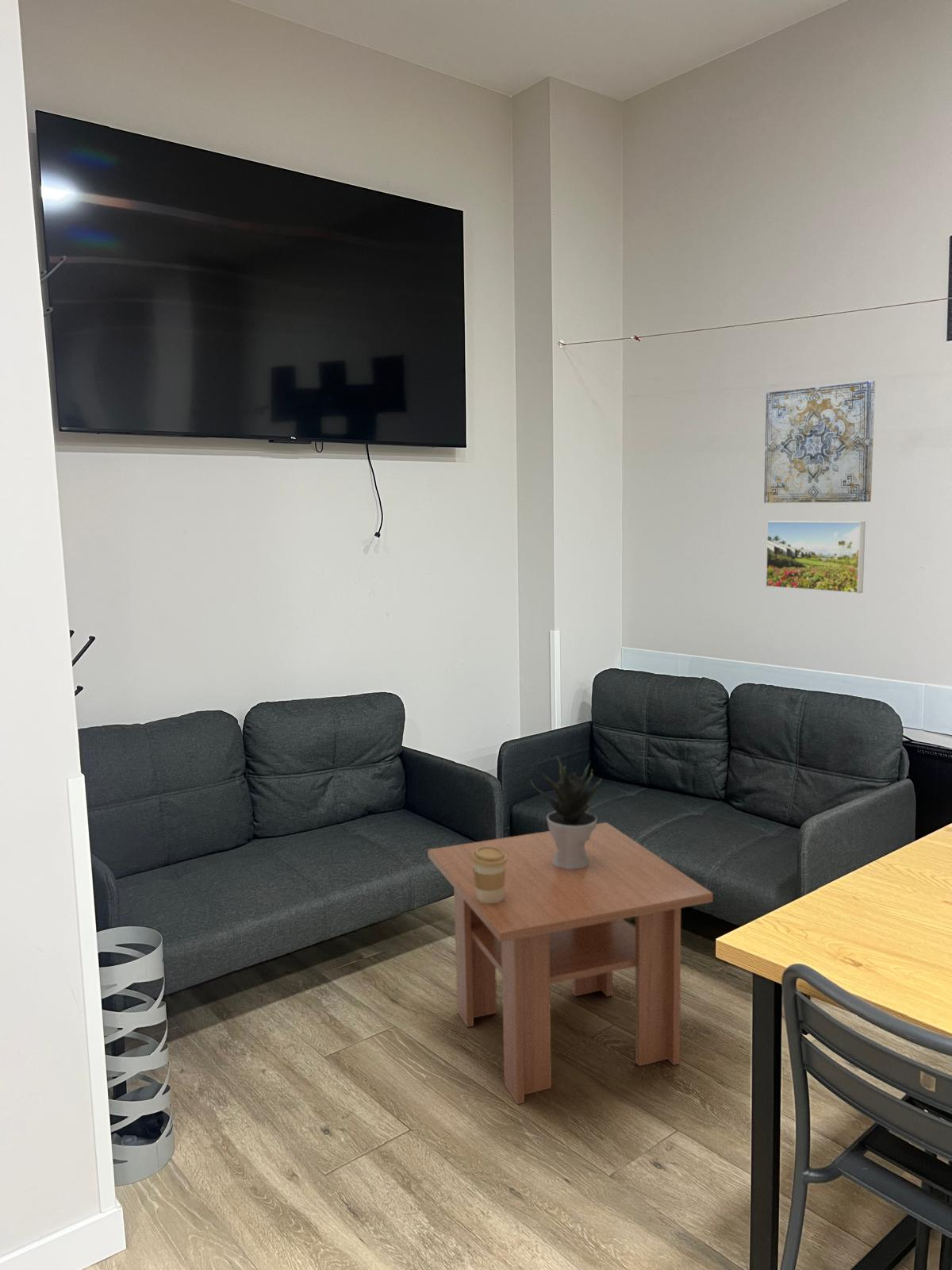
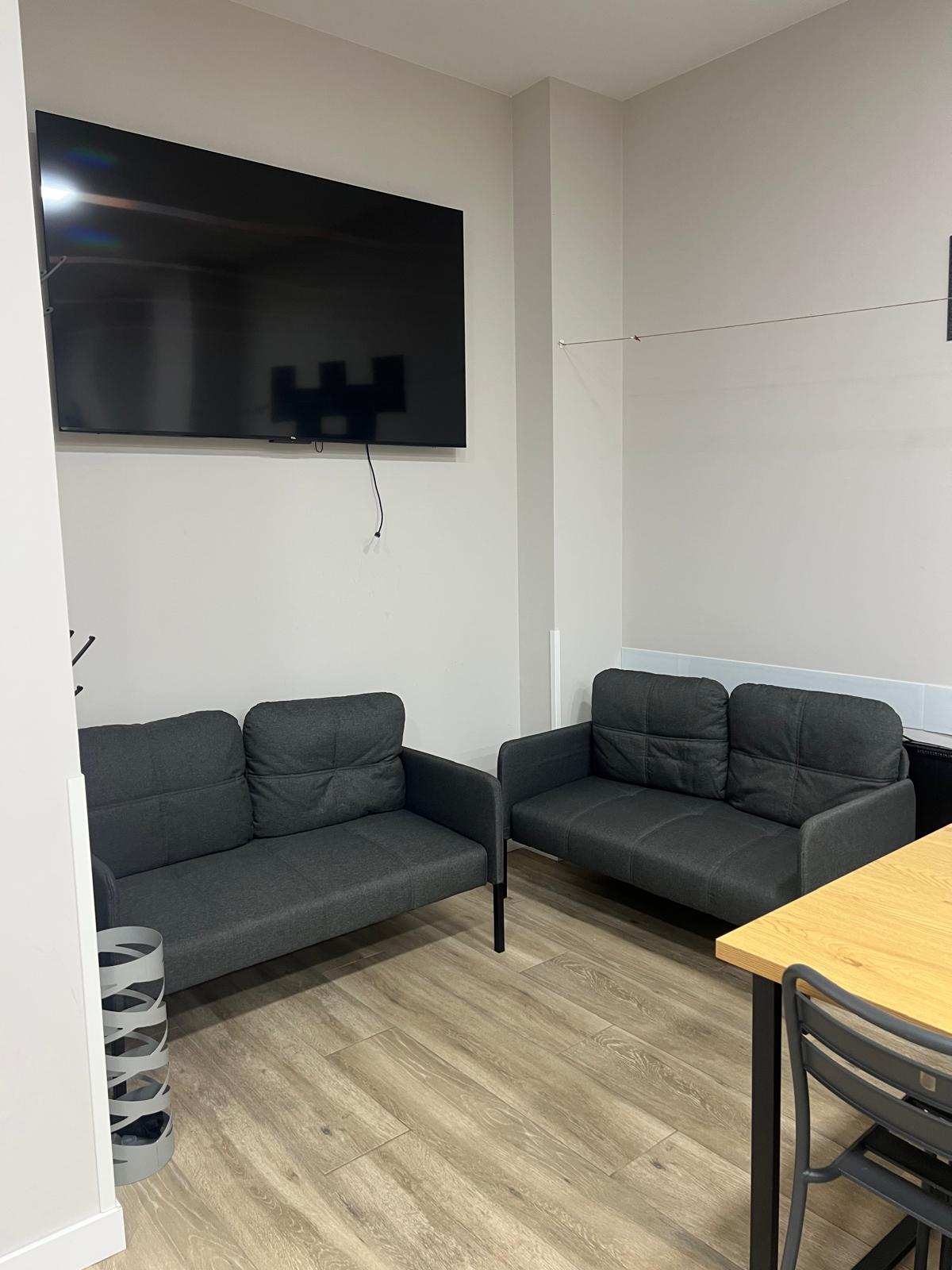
- wall art [763,379,876,504]
- coffee cup [471,846,507,903]
- potted plant [530,756,603,869]
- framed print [765,520,866,595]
- coffee table [427,822,714,1105]
